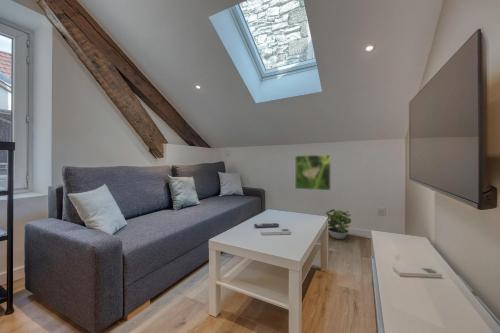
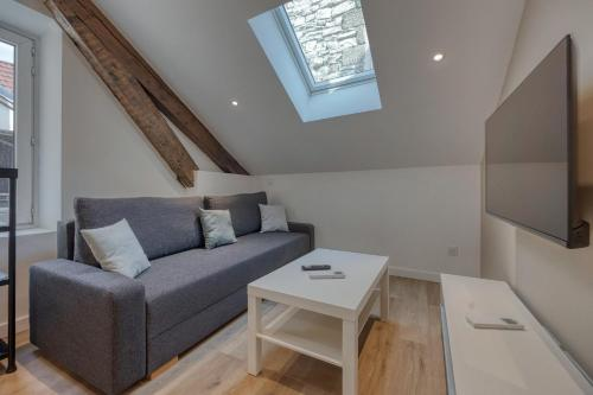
- potted plant [325,208,352,240]
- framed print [294,154,332,191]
